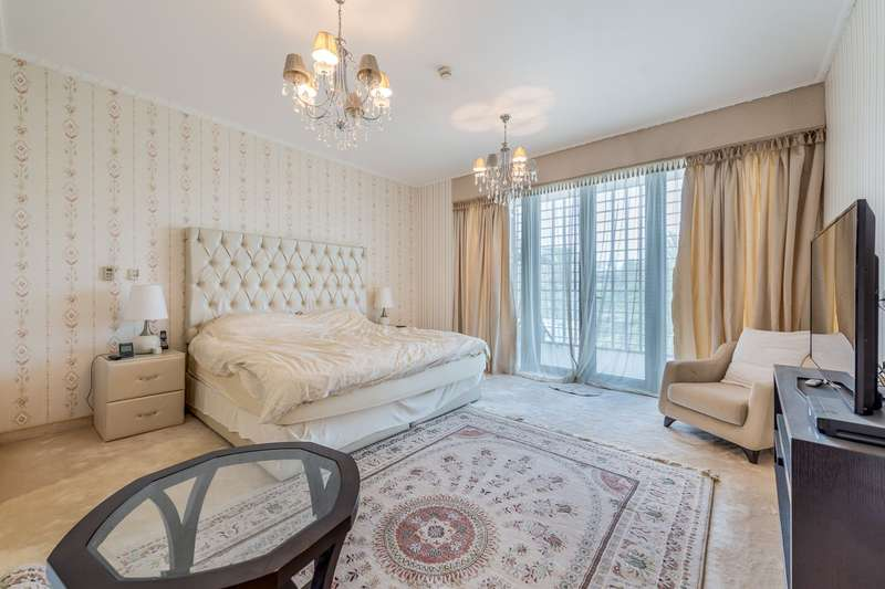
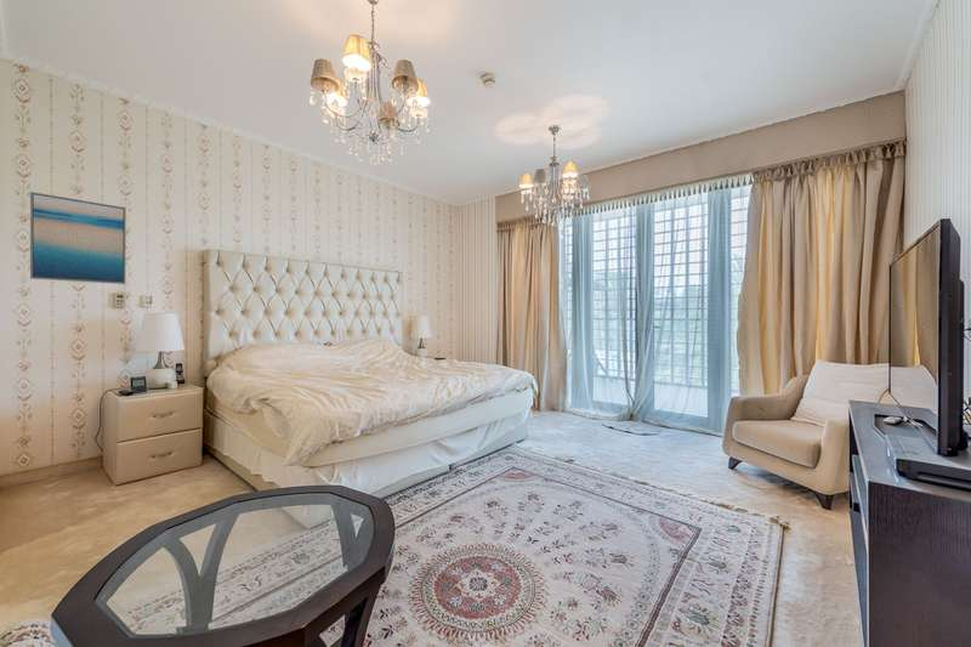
+ wall art [29,191,127,285]
